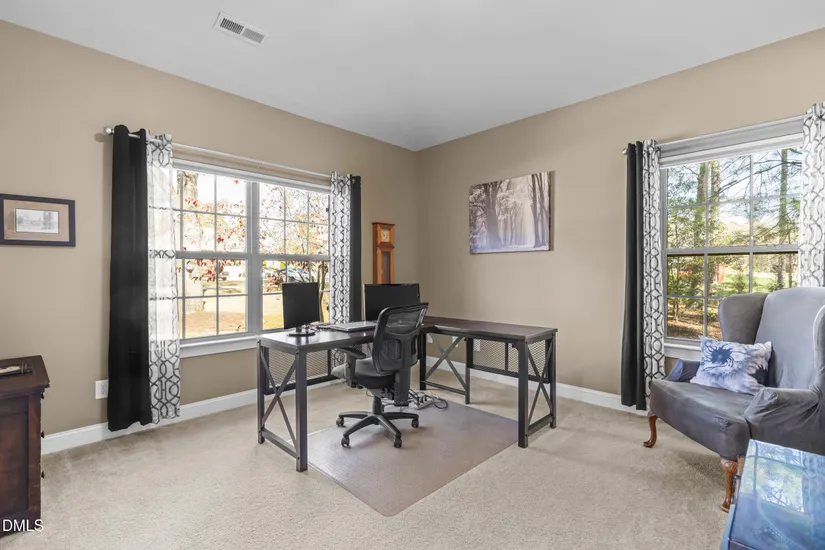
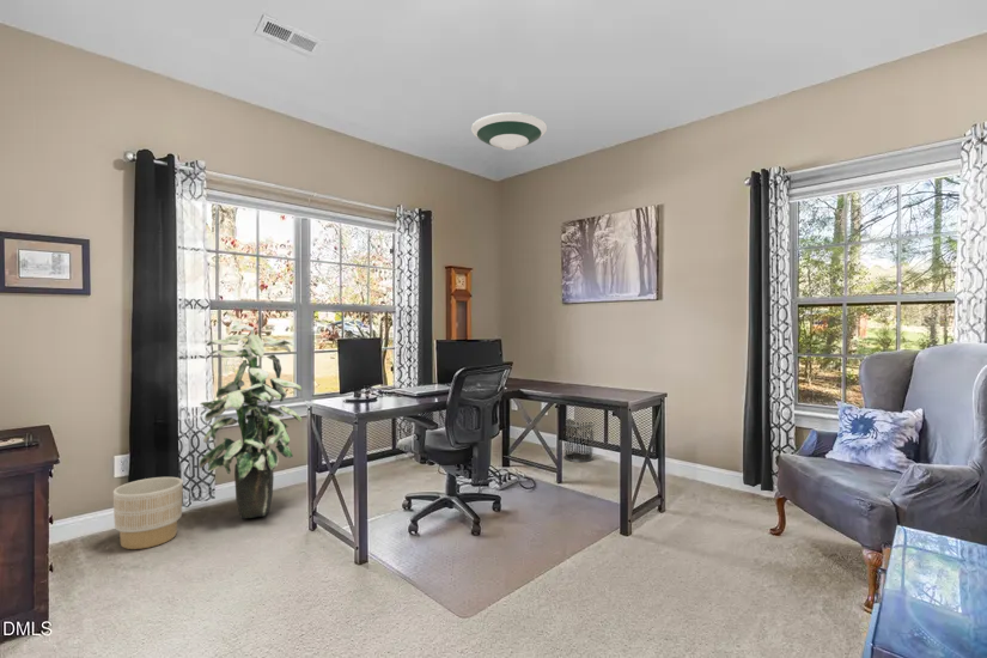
+ indoor plant [197,324,303,519]
+ planter [112,476,184,550]
+ waste bin [562,419,596,463]
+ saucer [470,111,548,151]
